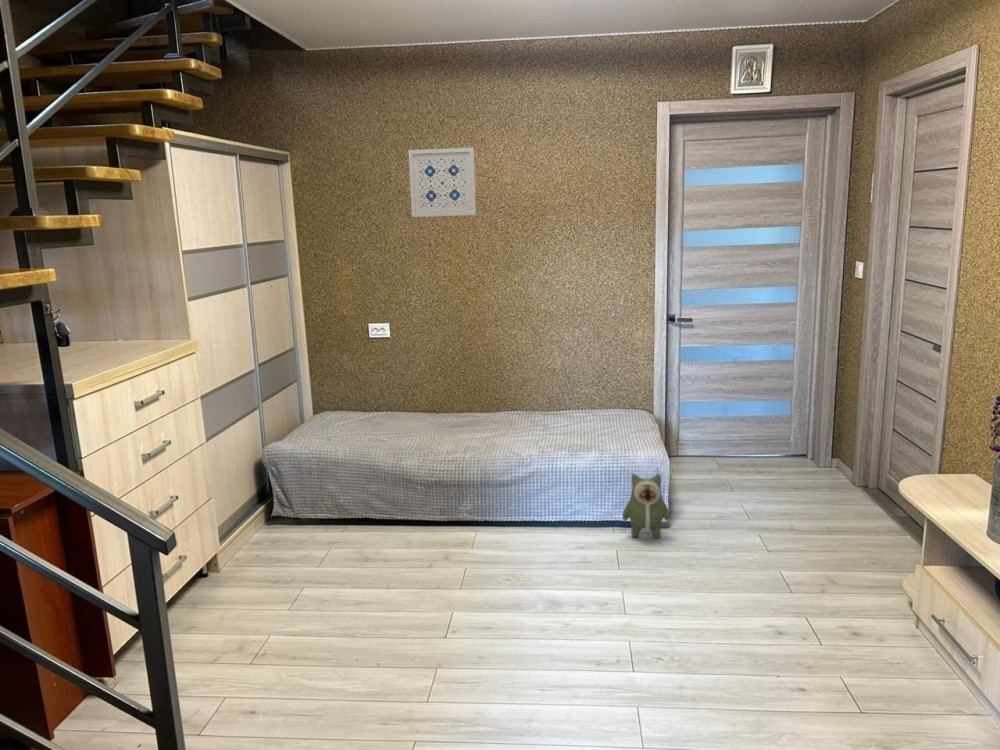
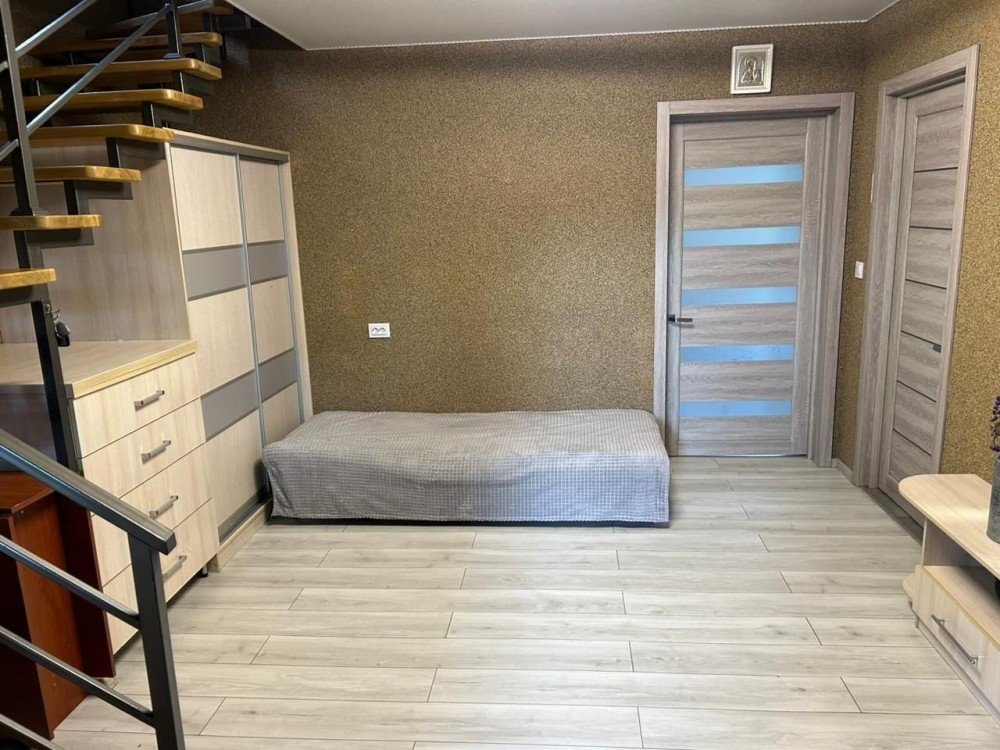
- wall art [408,147,477,218]
- plush toy [622,473,671,539]
